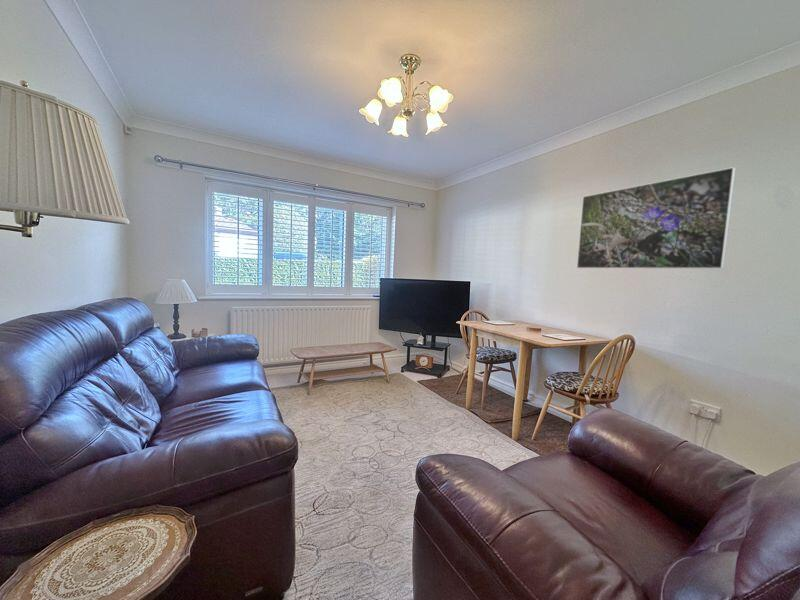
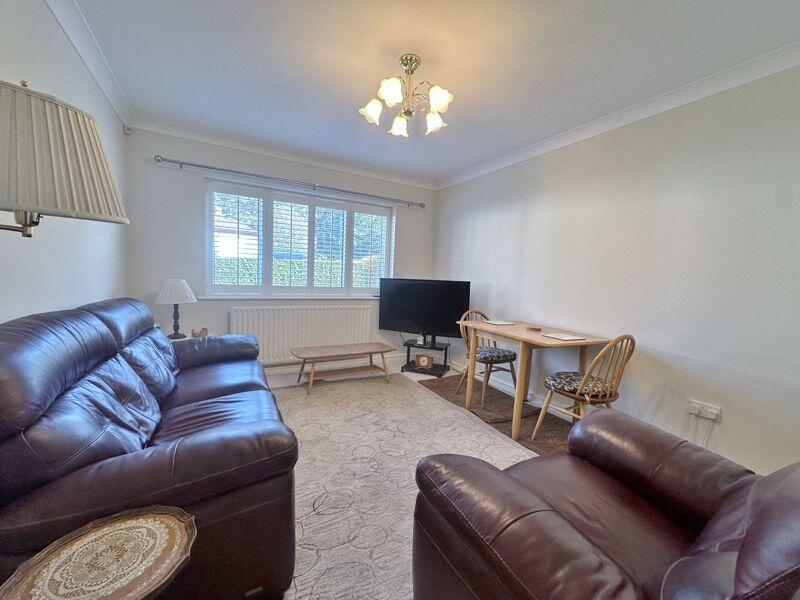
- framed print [576,166,737,270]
